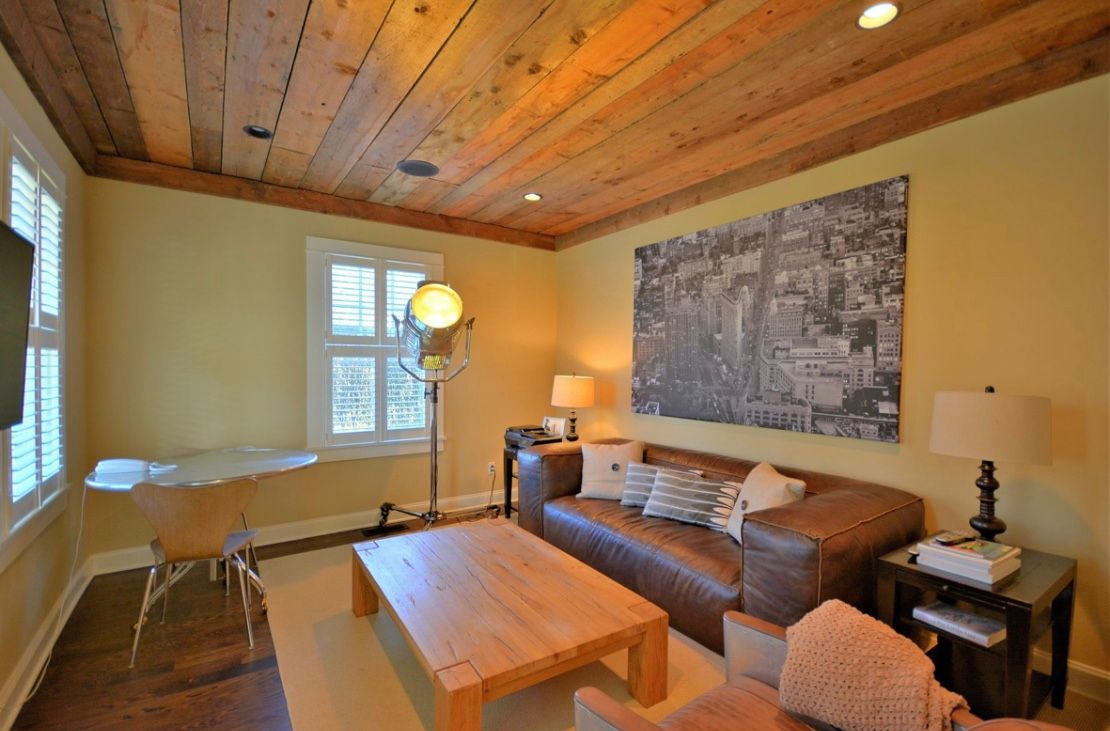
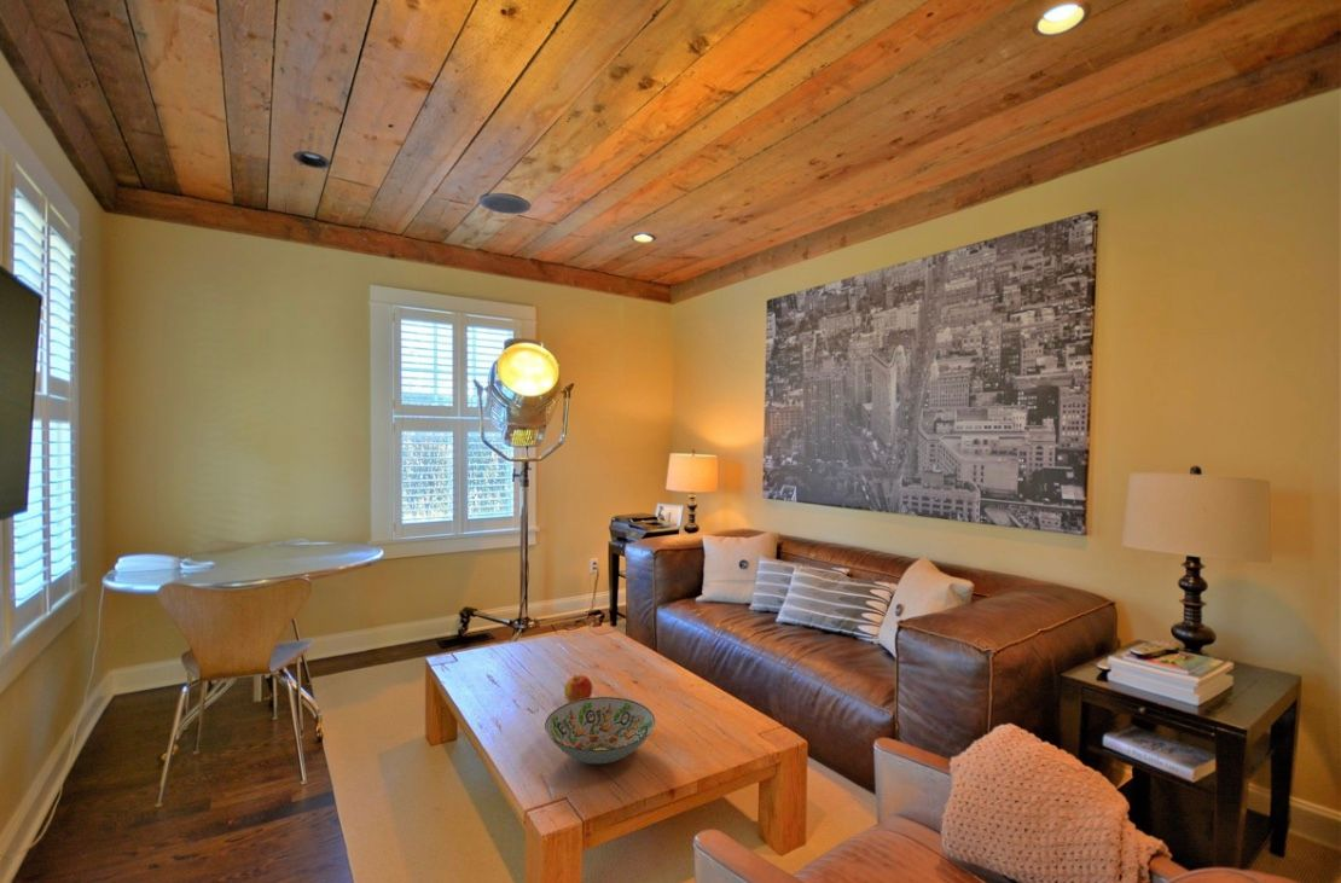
+ decorative bowl [544,696,656,765]
+ apple [563,674,593,703]
